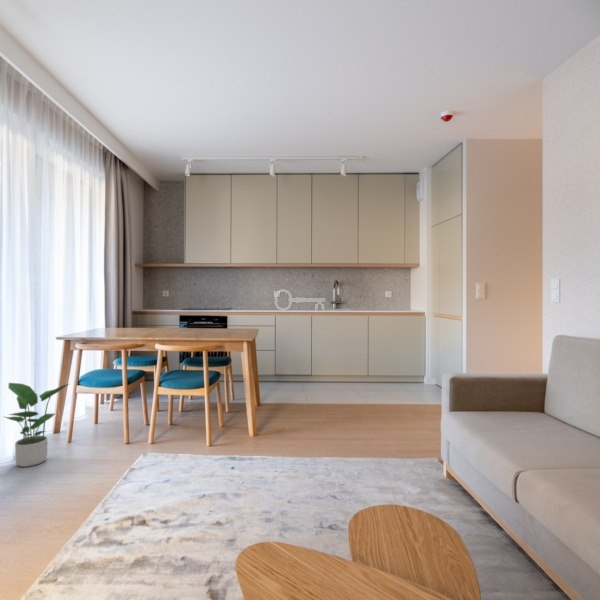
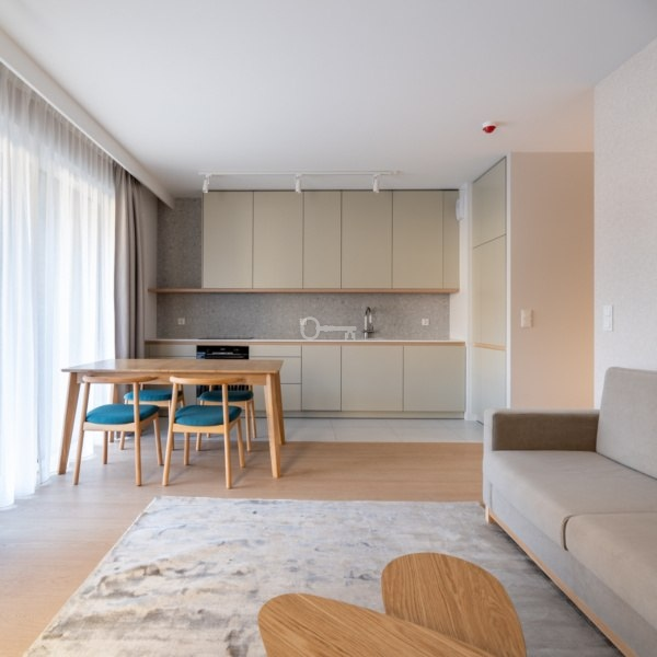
- potted plant [1,382,70,468]
